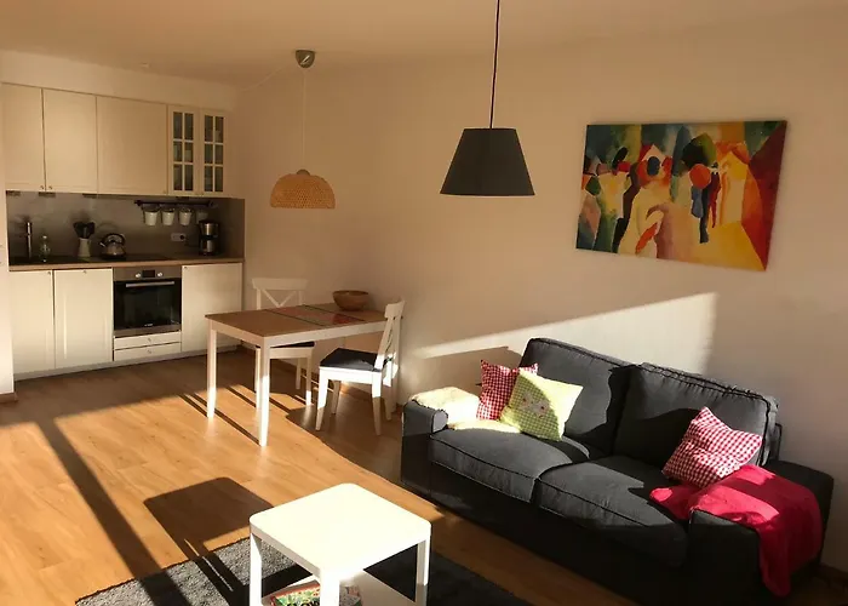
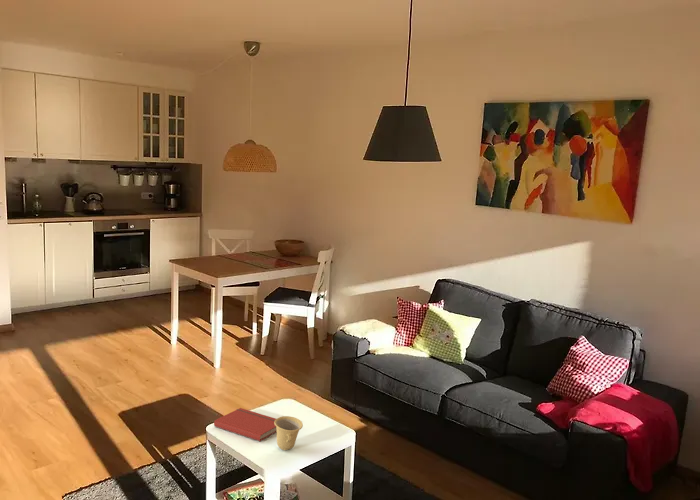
+ book [213,407,277,442]
+ cup [274,415,304,451]
